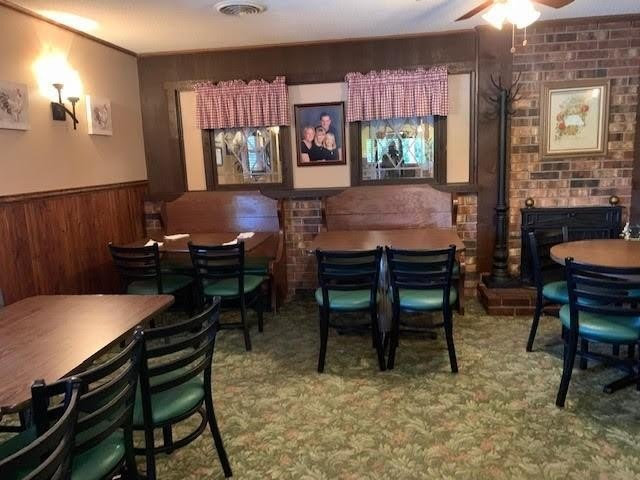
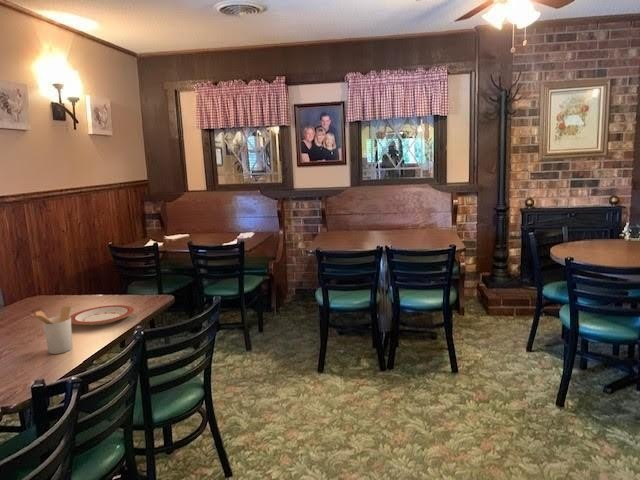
+ utensil holder [30,305,73,355]
+ plate [69,304,135,326]
